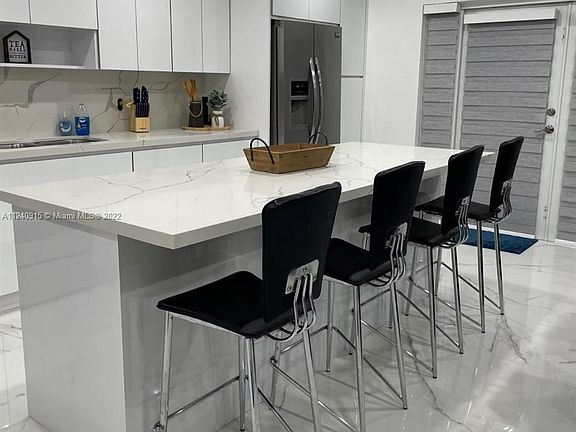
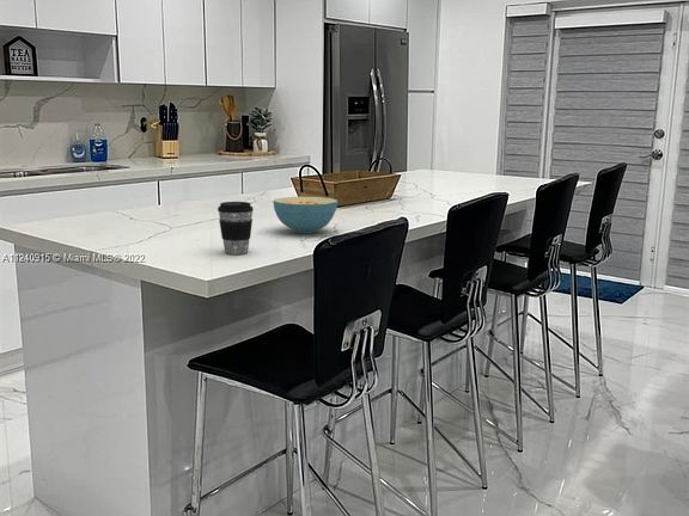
+ cereal bowl [272,196,339,234]
+ coffee cup [217,201,255,256]
